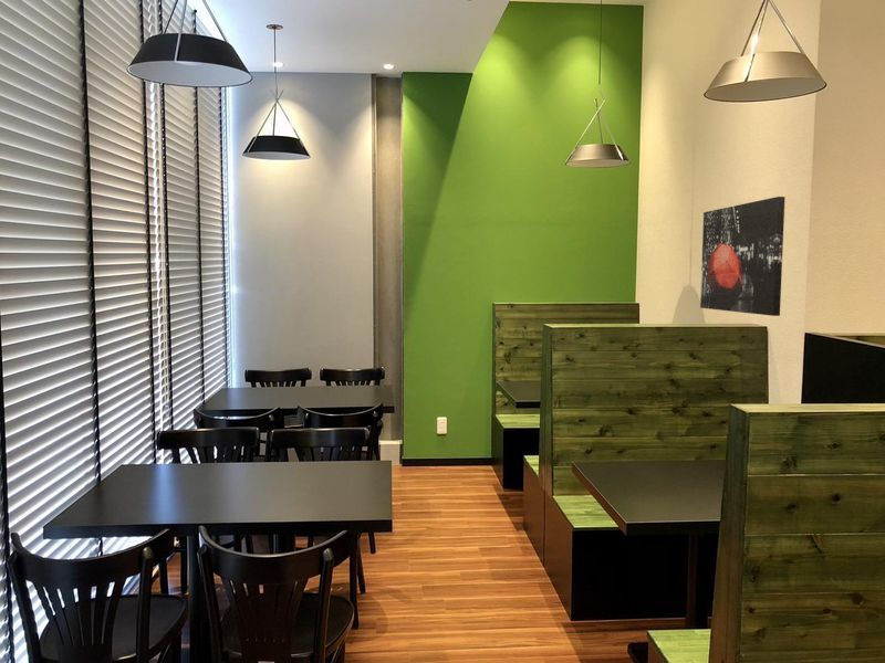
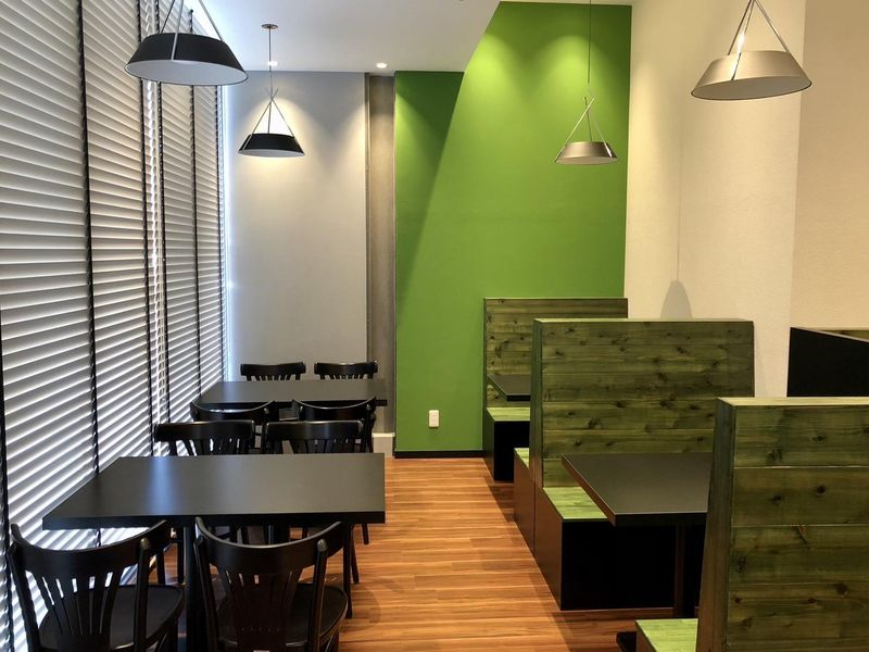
- wall art [699,196,787,317]
